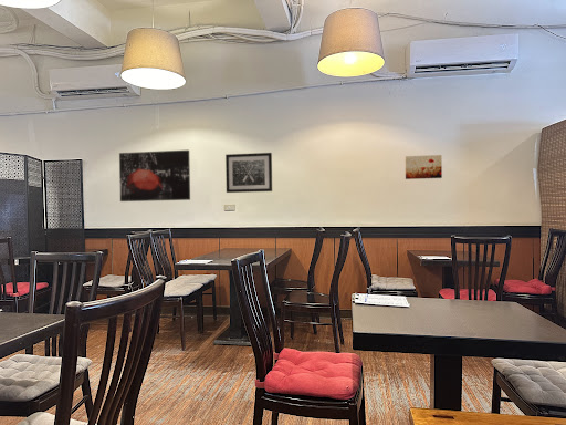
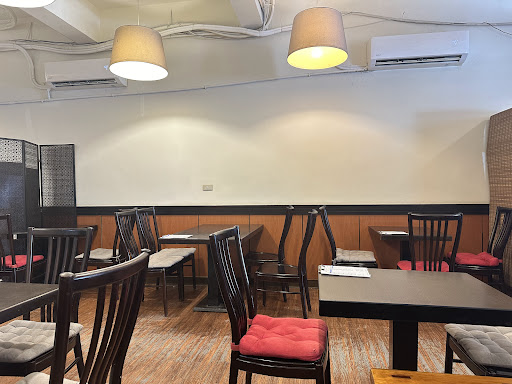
- wall art [403,154,443,180]
- wall art [224,152,273,194]
- wall art [118,149,191,203]
